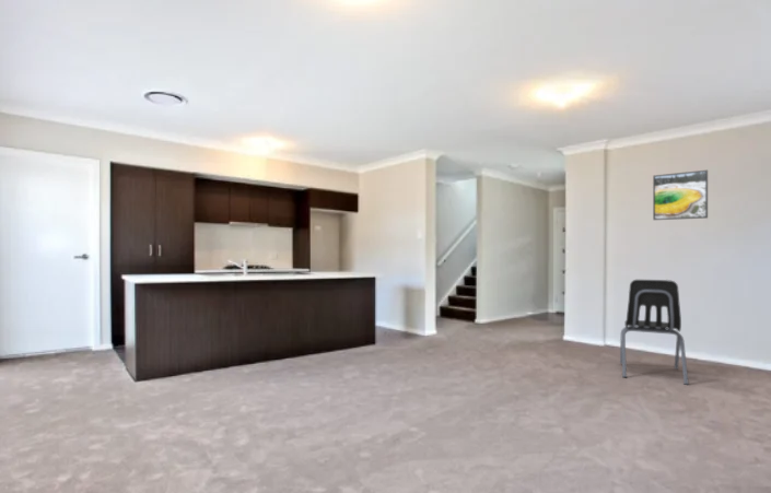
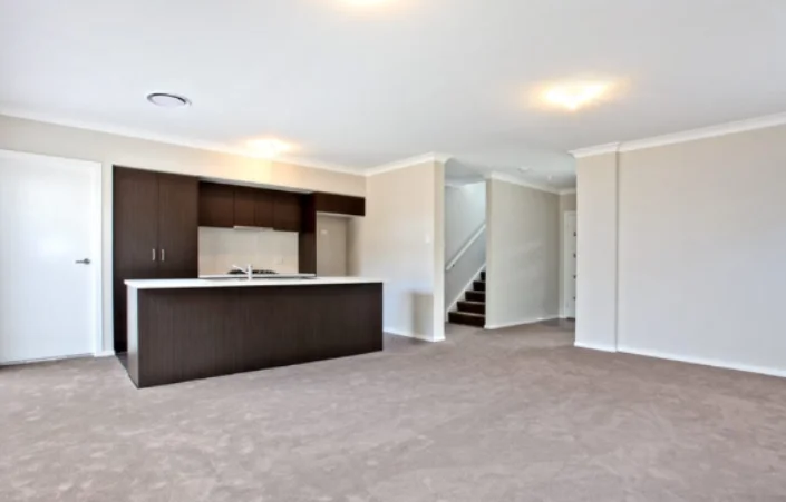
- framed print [652,169,709,221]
- dining chair [619,279,690,386]
